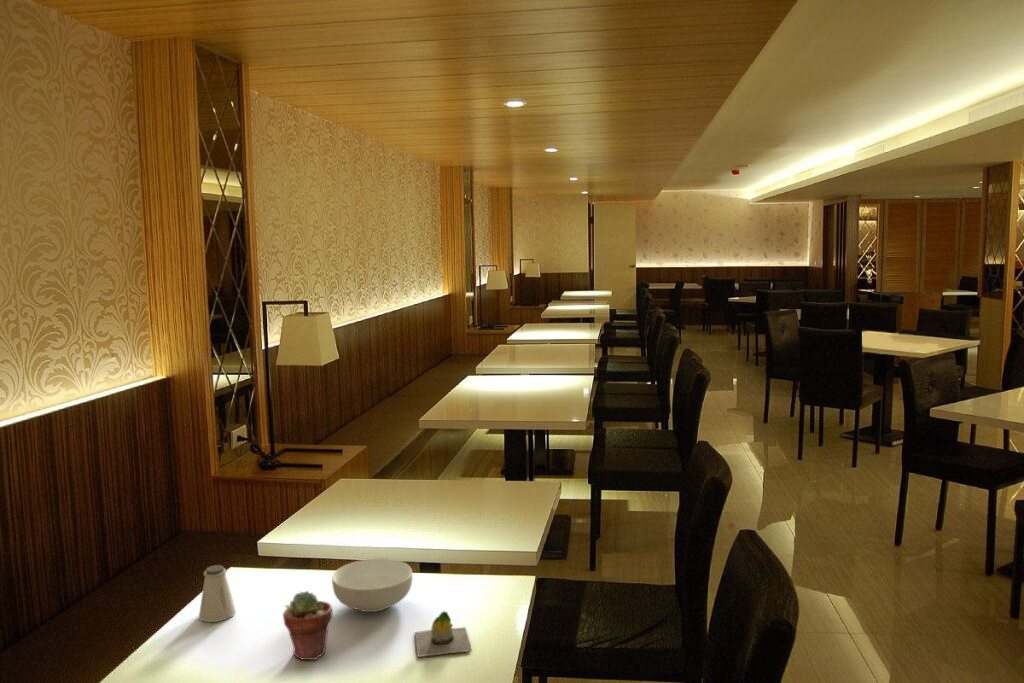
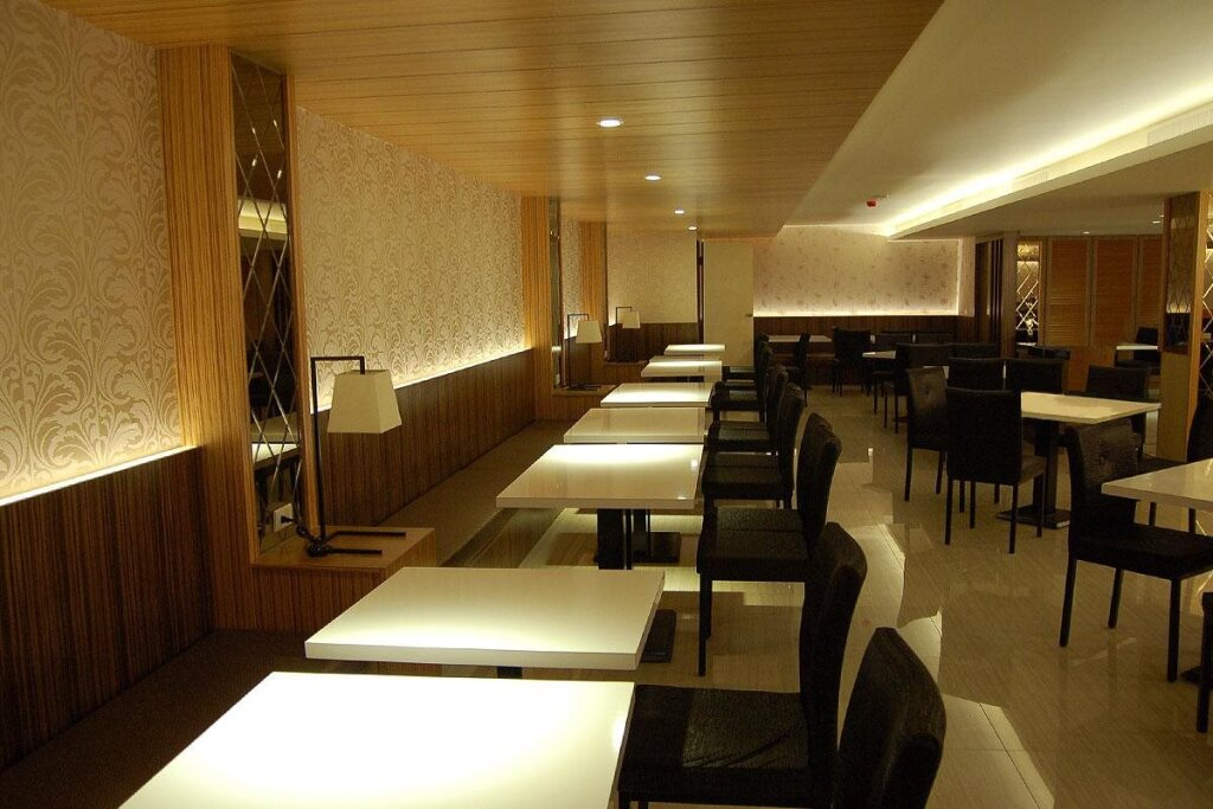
- cereal bowl [331,557,413,613]
- saltshaker [198,564,237,623]
- decorative egg [414,610,472,658]
- potted succulent [282,590,333,661]
